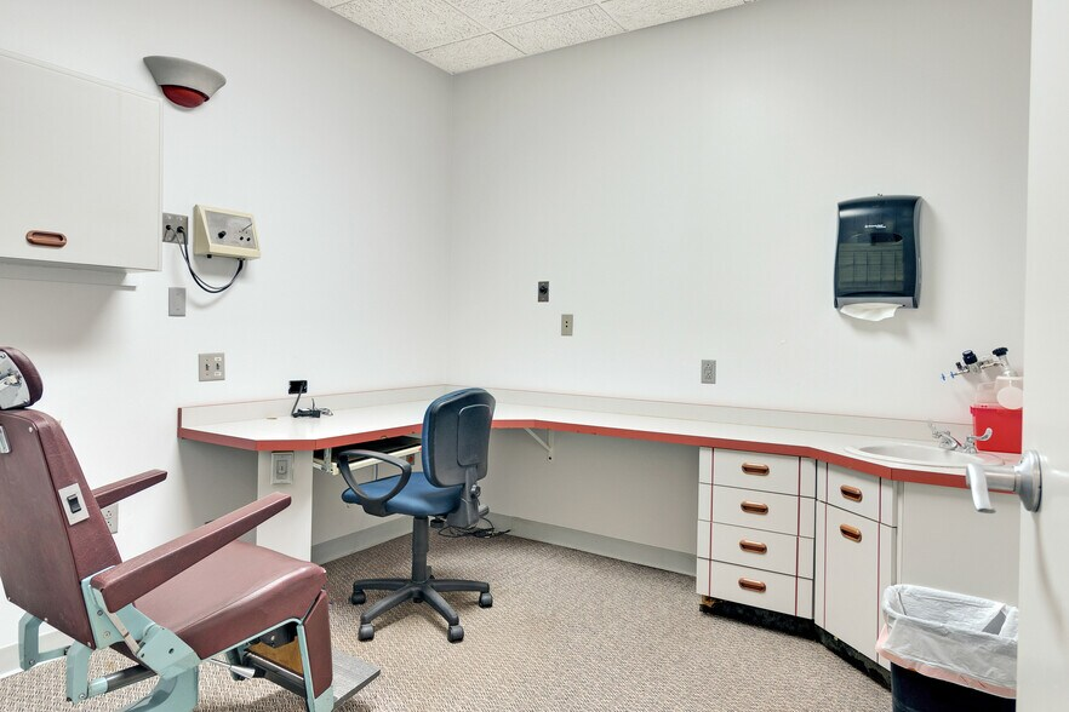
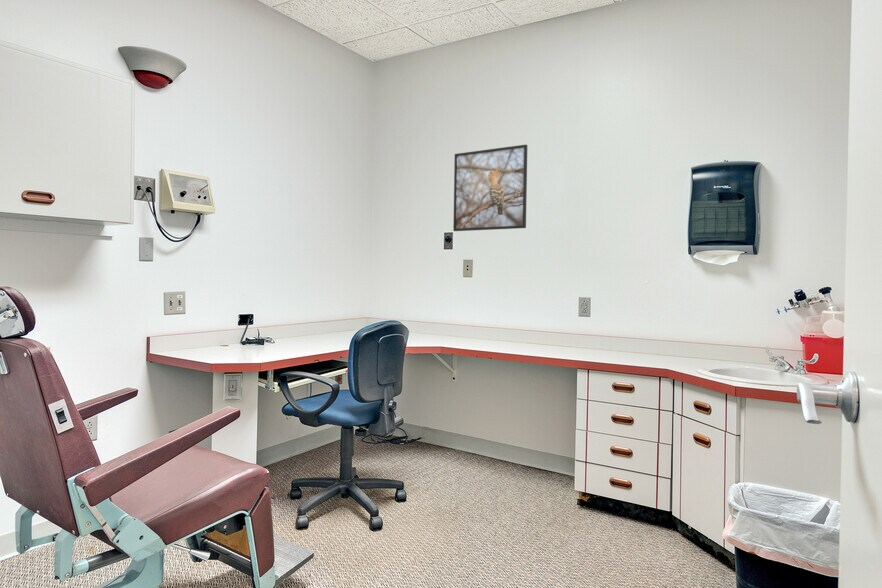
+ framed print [452,144,528,232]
